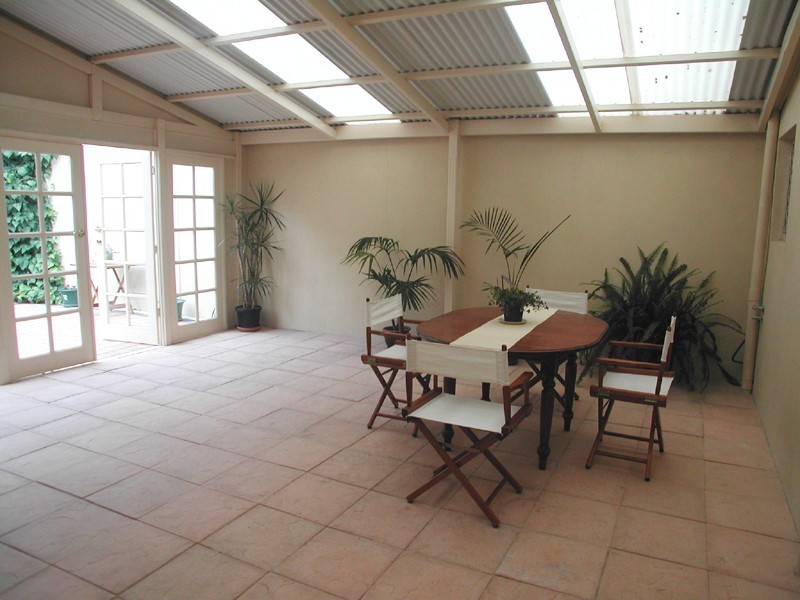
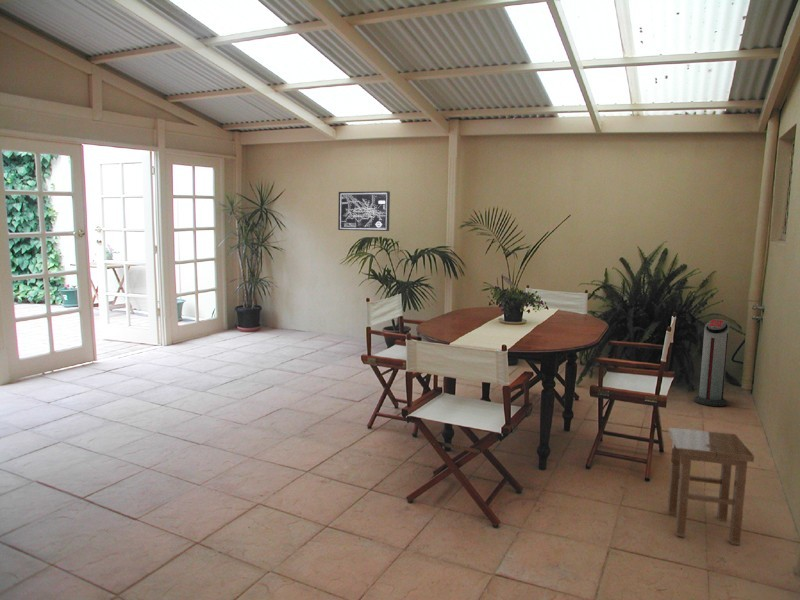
+ stool [666,427,755,546]
+ air purifier [693,318,730,407]
+ wall art [337,190,391,232]
